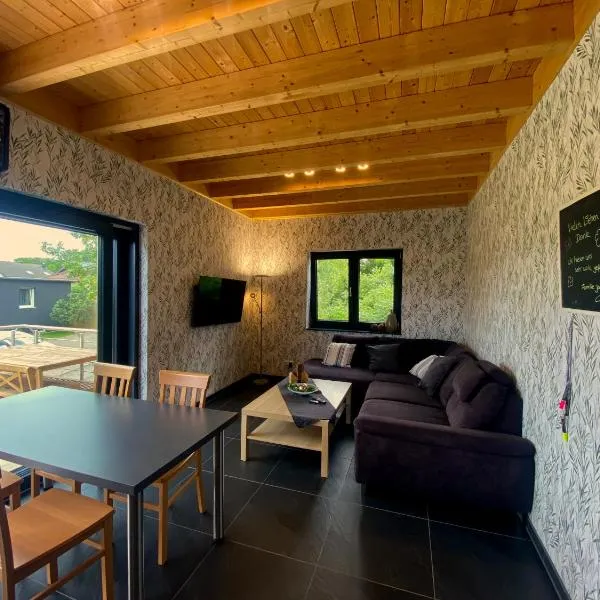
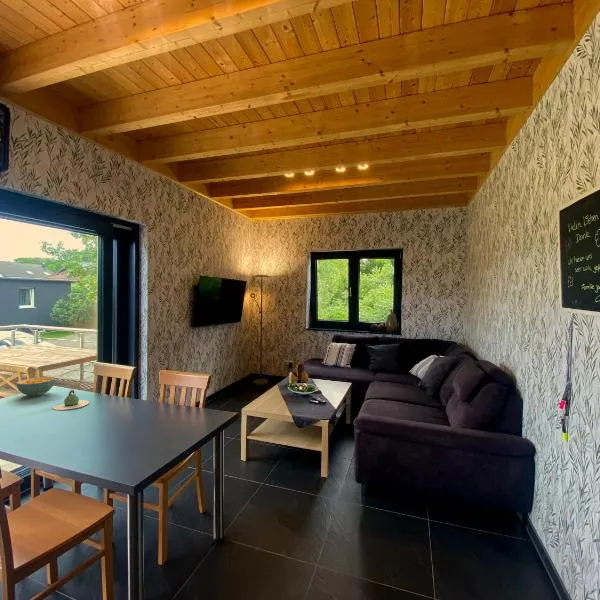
+ teapot [52,389,90,411]
+ cereal bowl [15,376,57,398]
